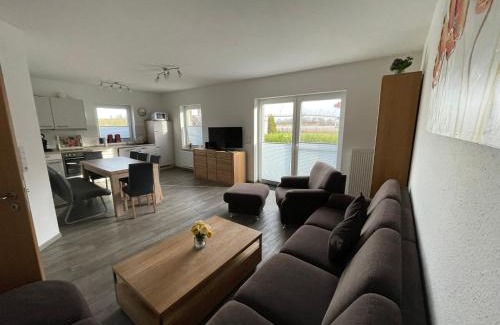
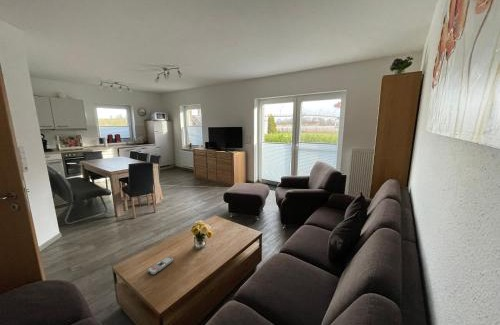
+ remote control [146,256,174,276]
